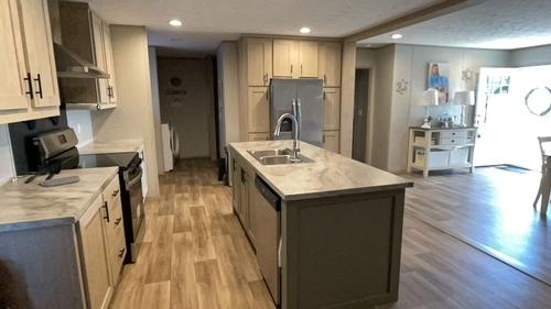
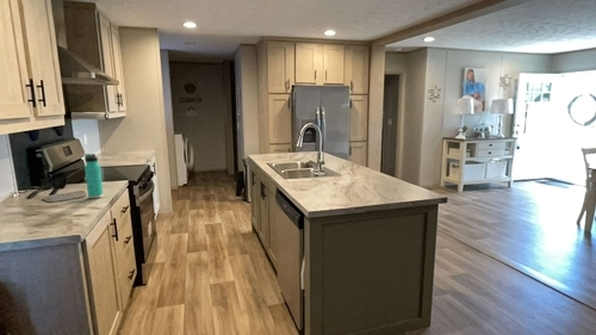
+ thermos bottle [83,153,105,199]
